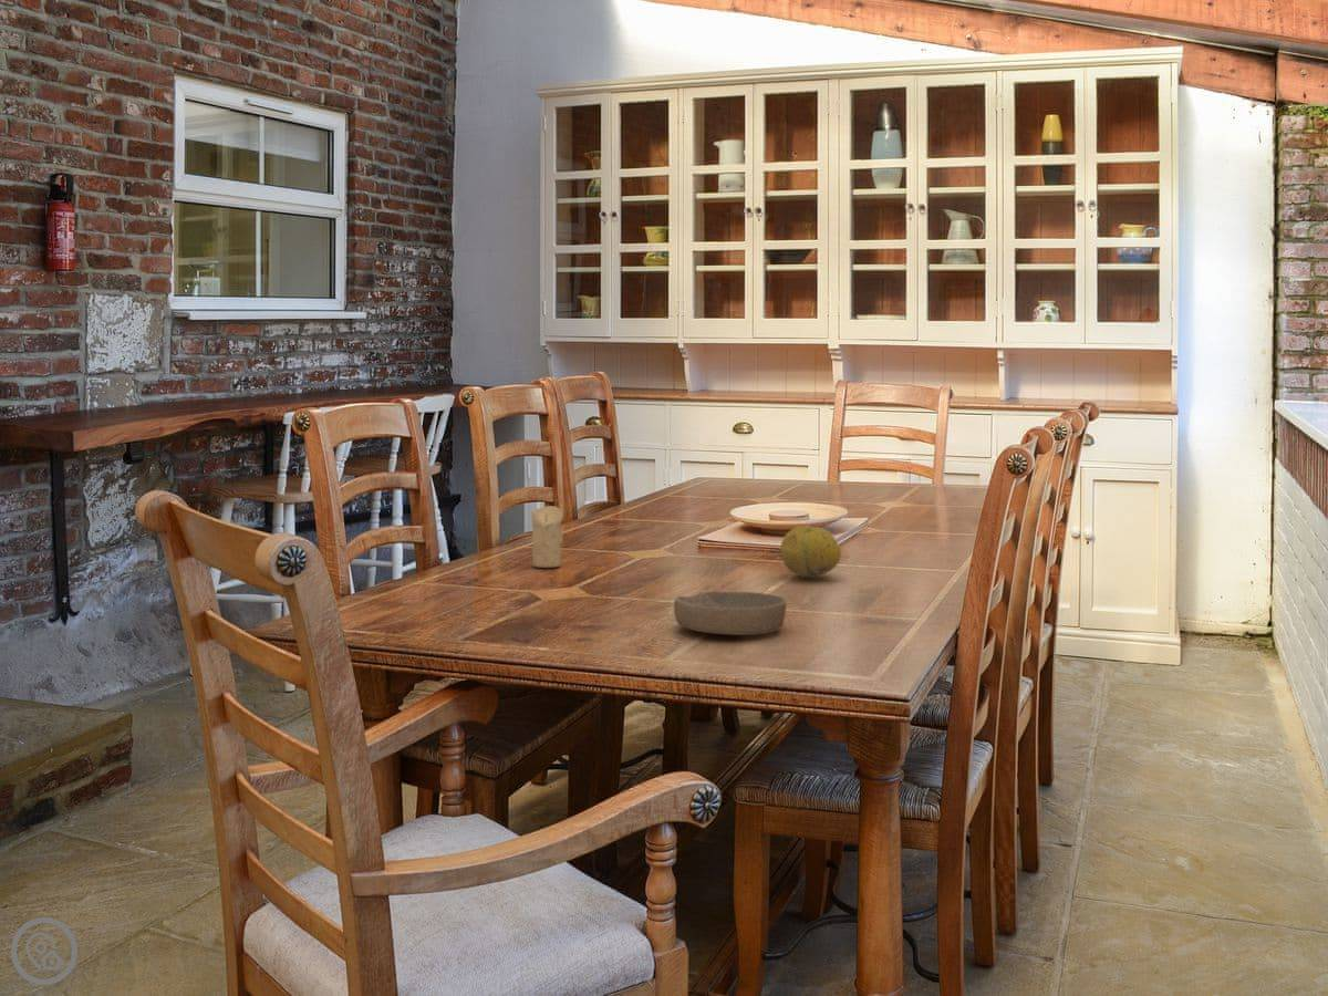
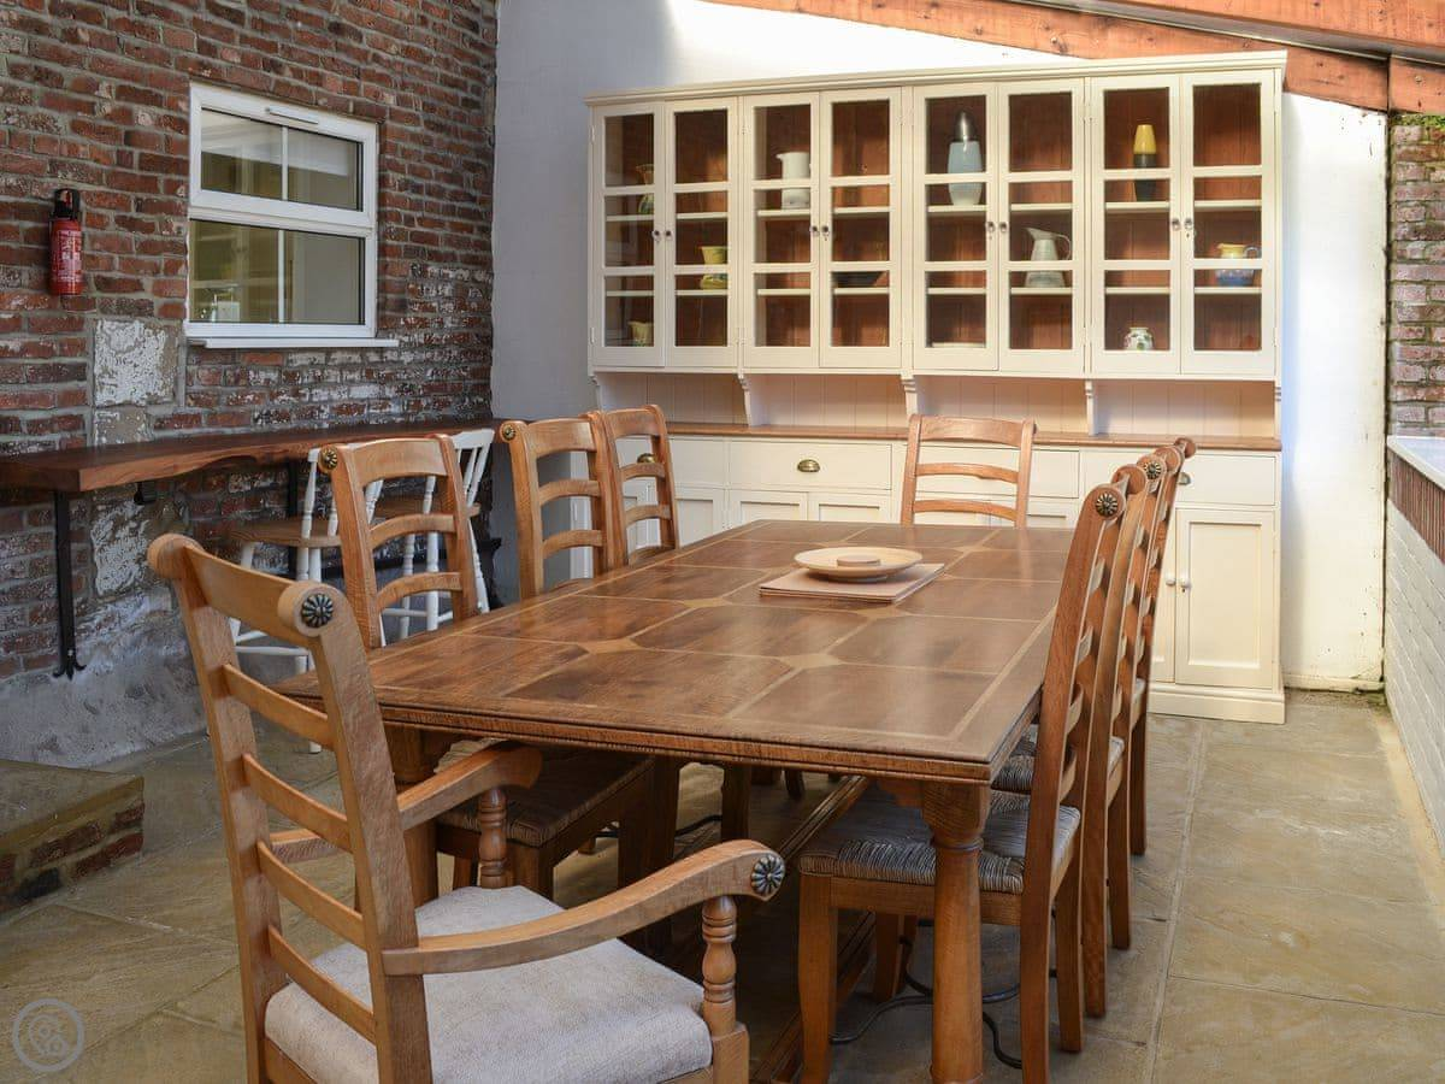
- candle [530,505,563,569]
- bowl [673,591,787,636]
- fruit [779,525,842,579]
